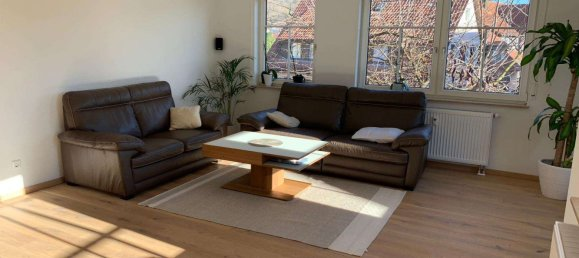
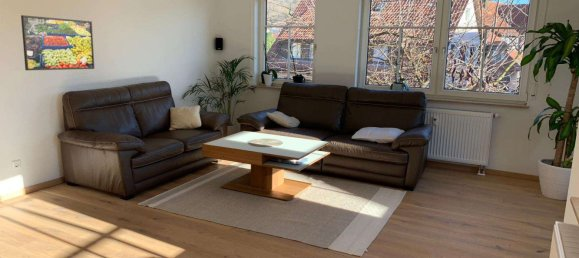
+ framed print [20,14,95,71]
